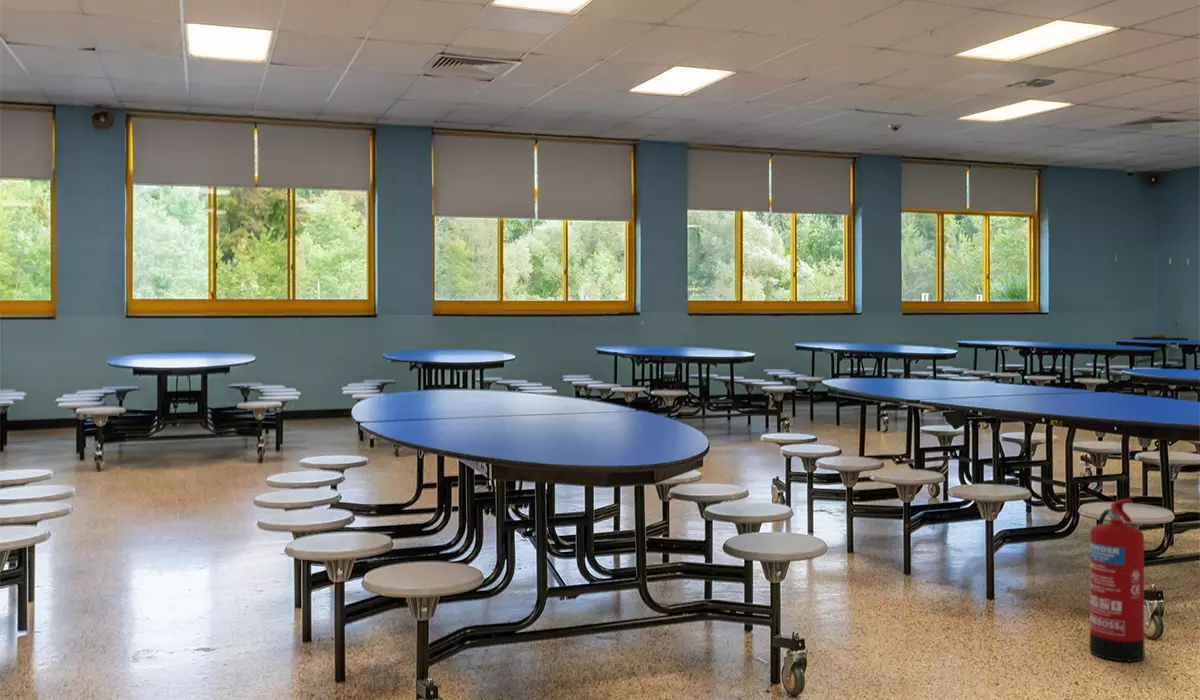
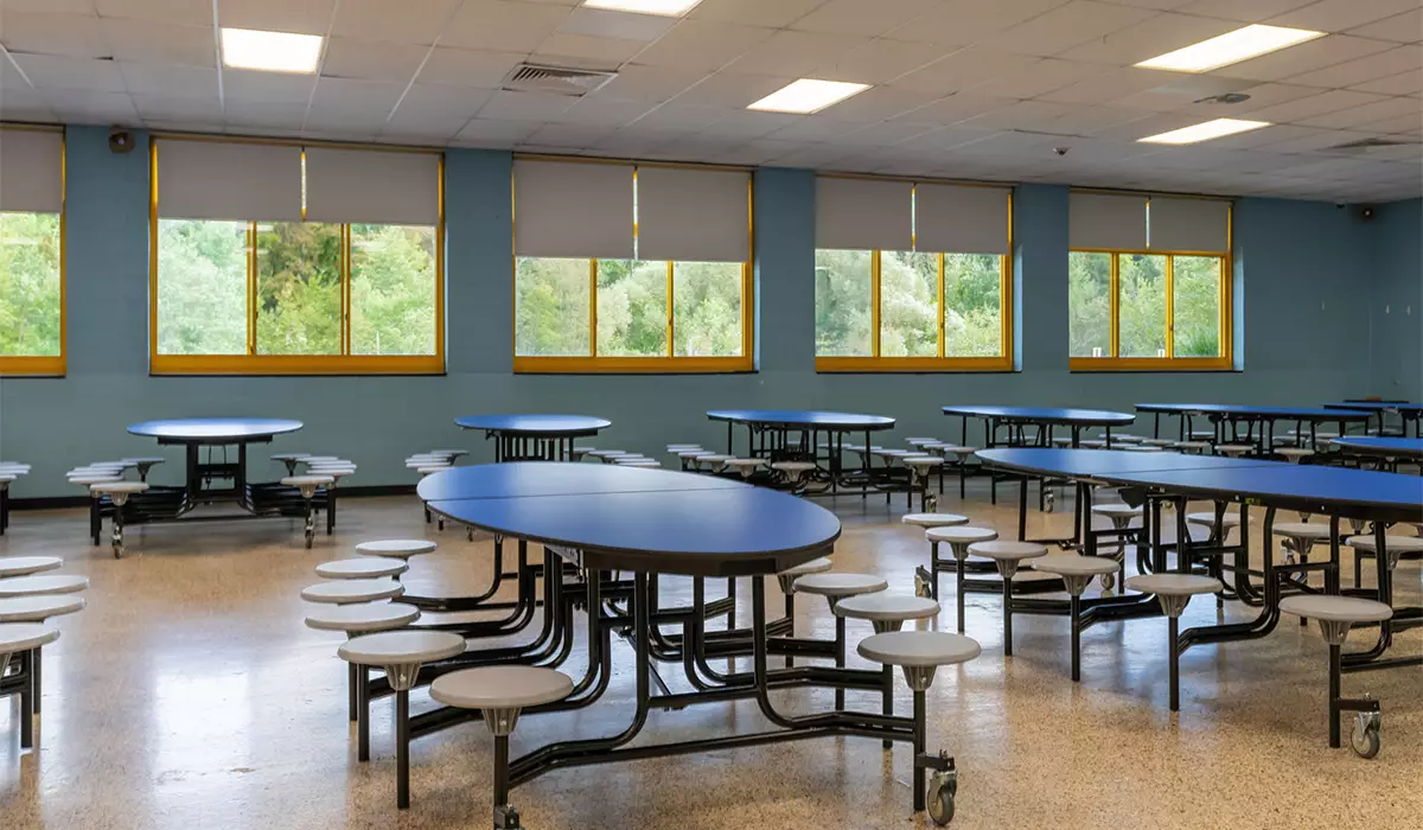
- fire extinguisher [1089,498,1145,663]
